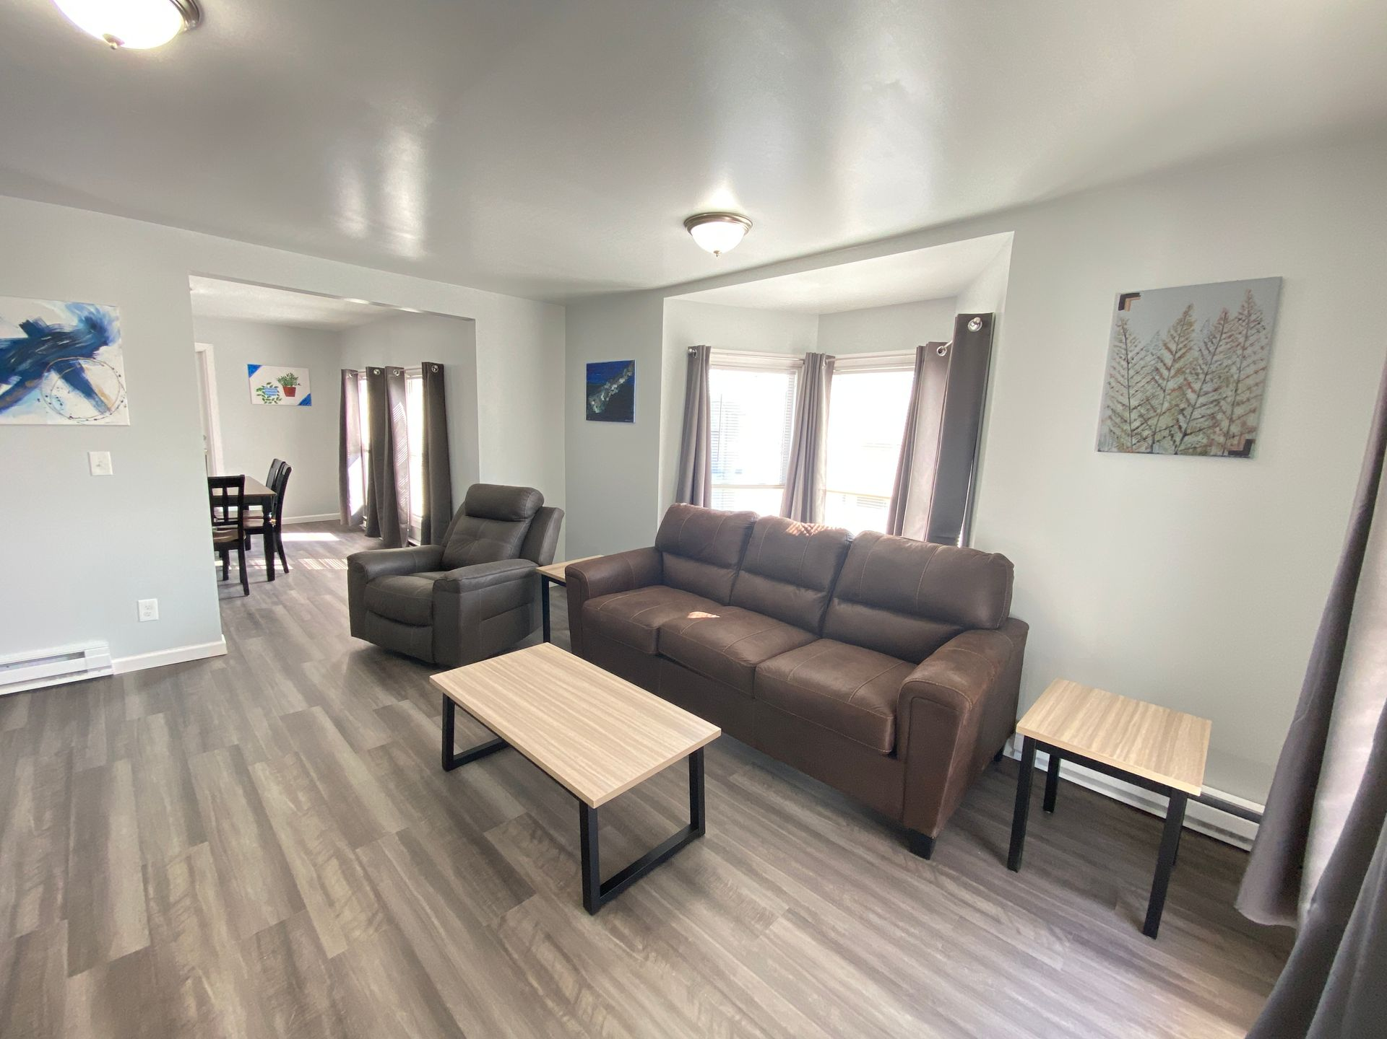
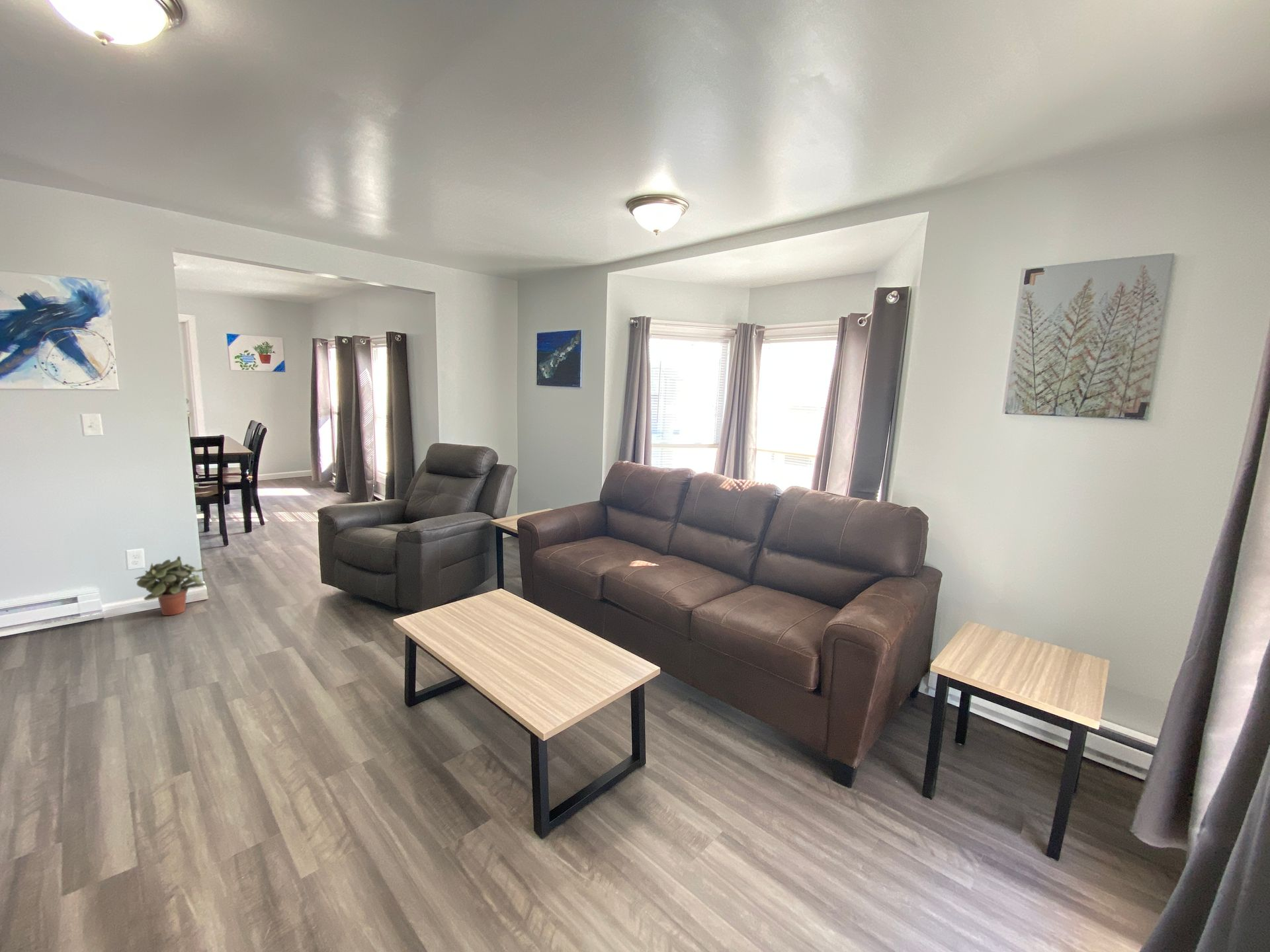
+ potted plant [134,555,209,616]
